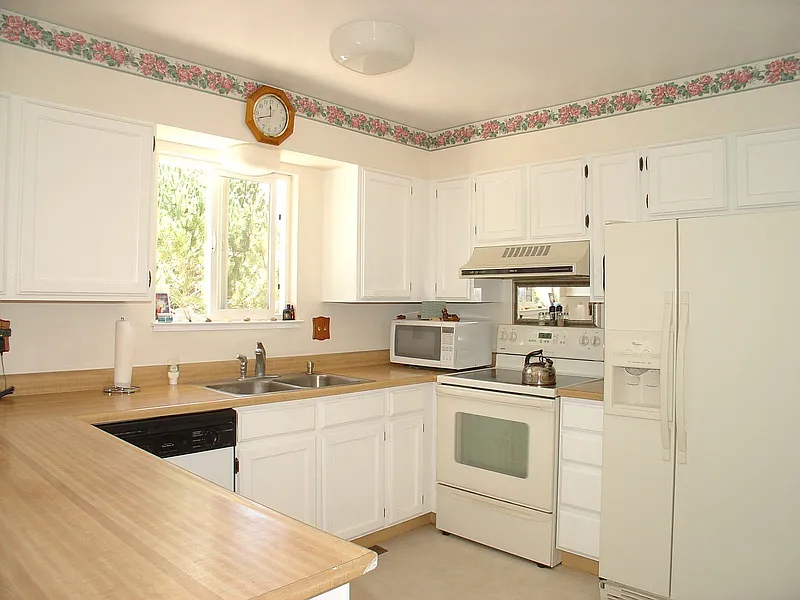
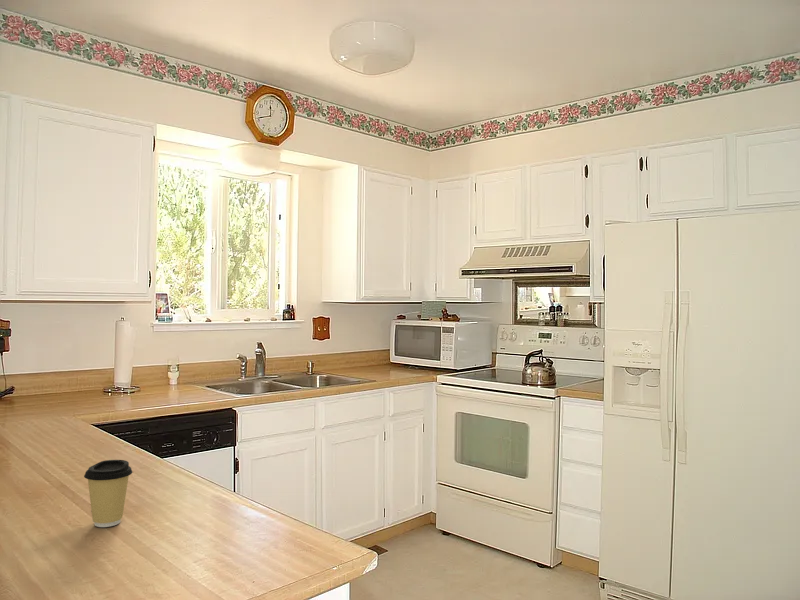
+ coffee cup [83,459,133,528]
